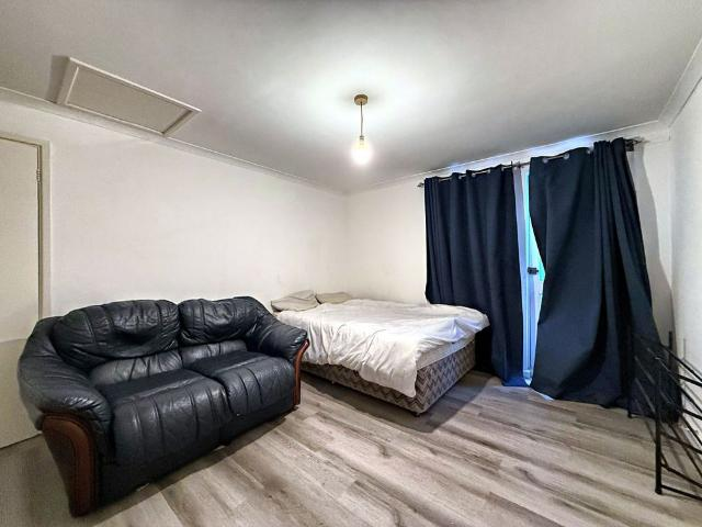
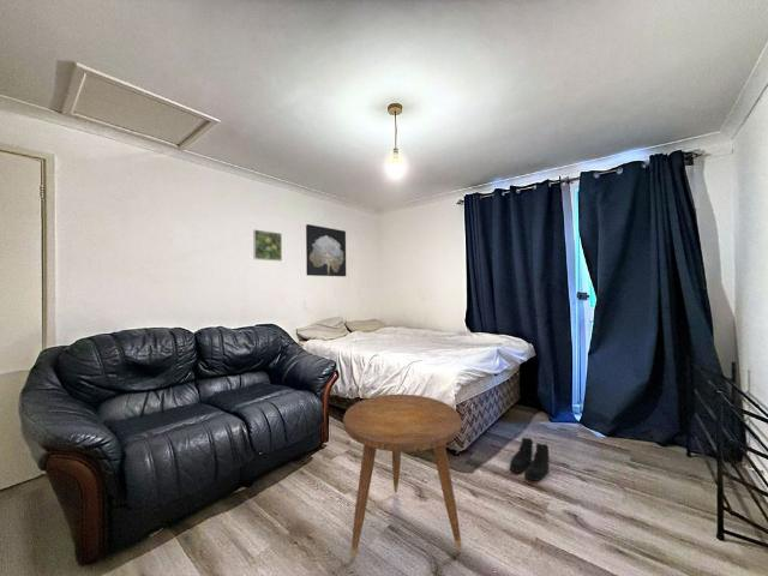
+ side table [342,394,463,563]
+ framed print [252,228,283,263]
+ boots [509,436,551,482]
+ wall art [305,223,347,277]
